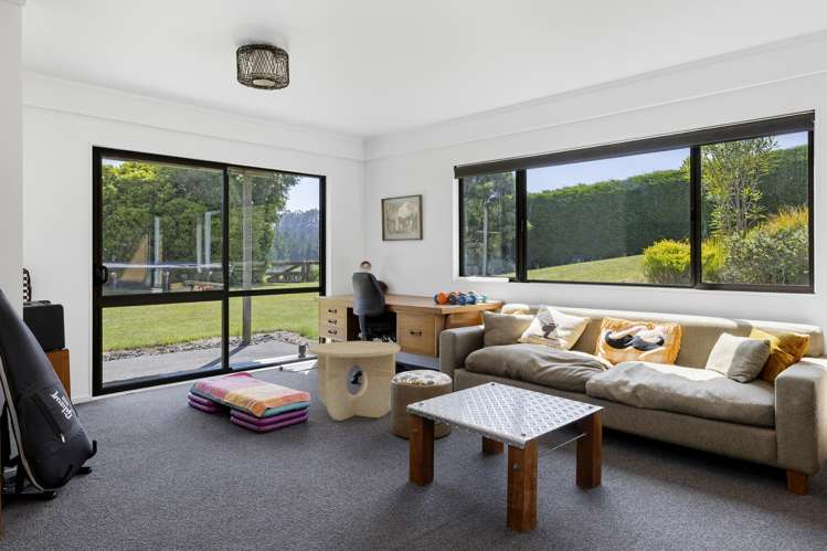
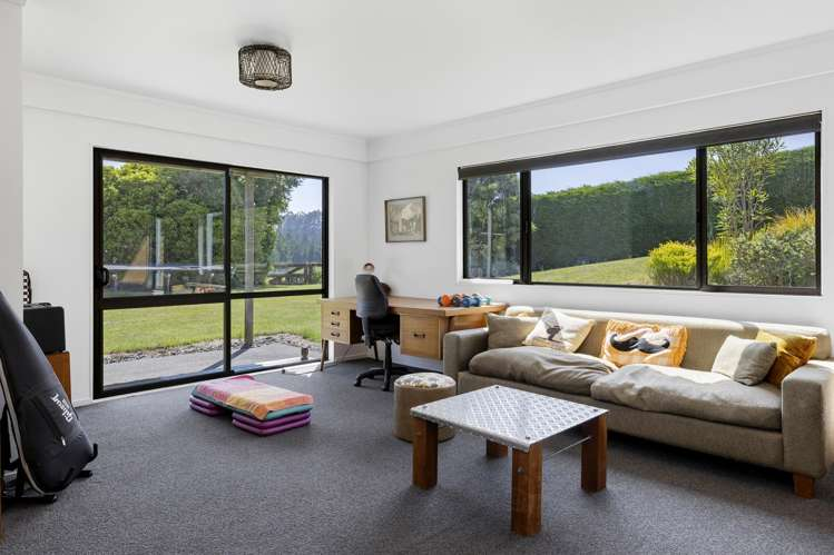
- side table [307,340,401,422]
